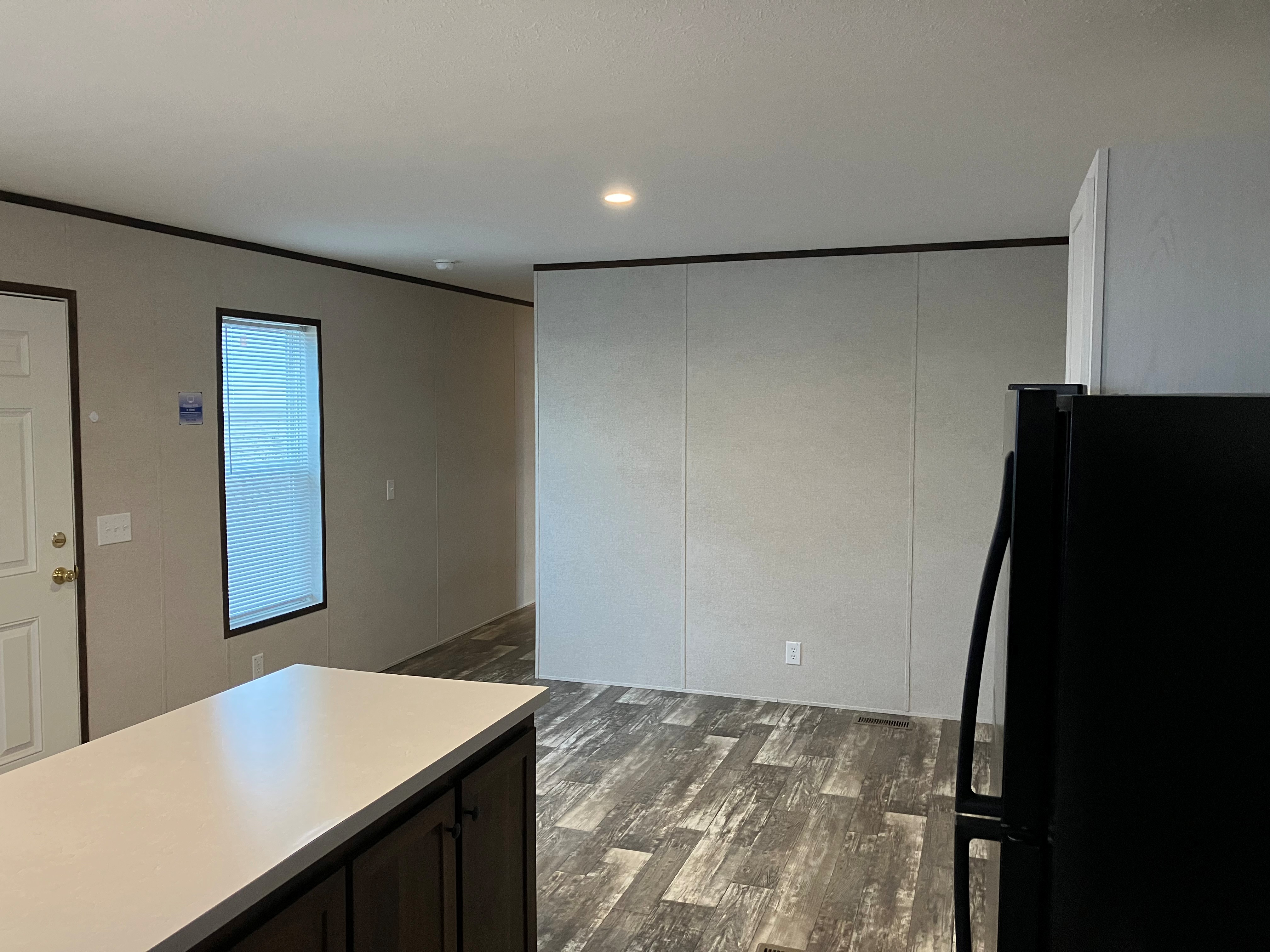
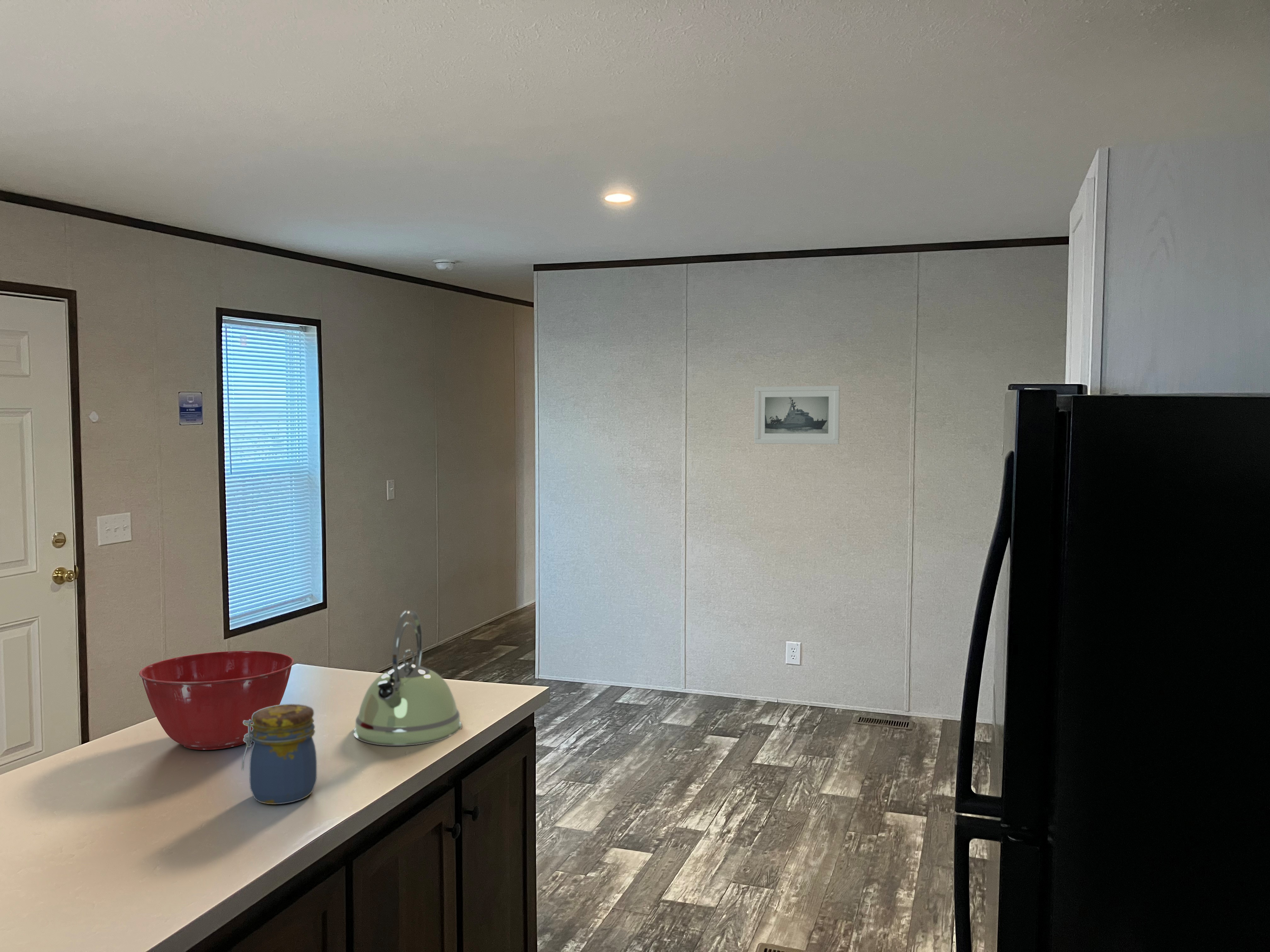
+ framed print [754,385,840,445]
+ kettle [353,610,462,746]
+ mixing bowl [139,650,295,750]
+ jar [242,704,317,805]
